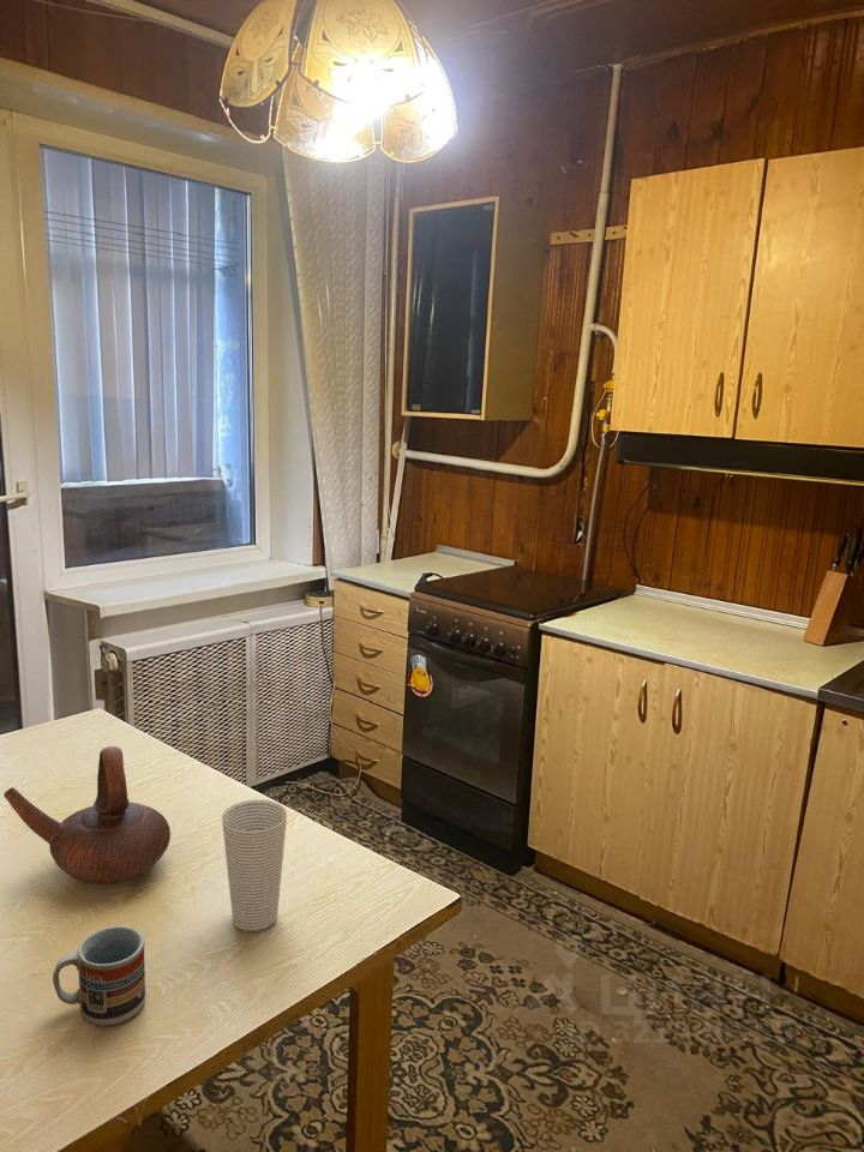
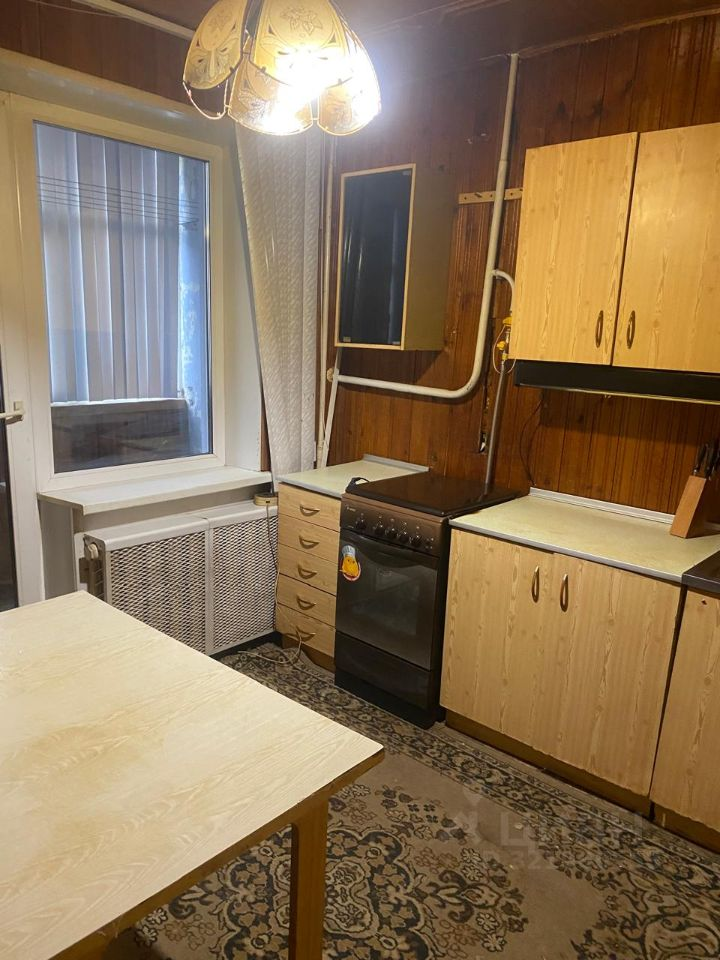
- cup [221,799,288,932]
- teapot [2,745,172,886]
- cup [52,925,146,1027]
